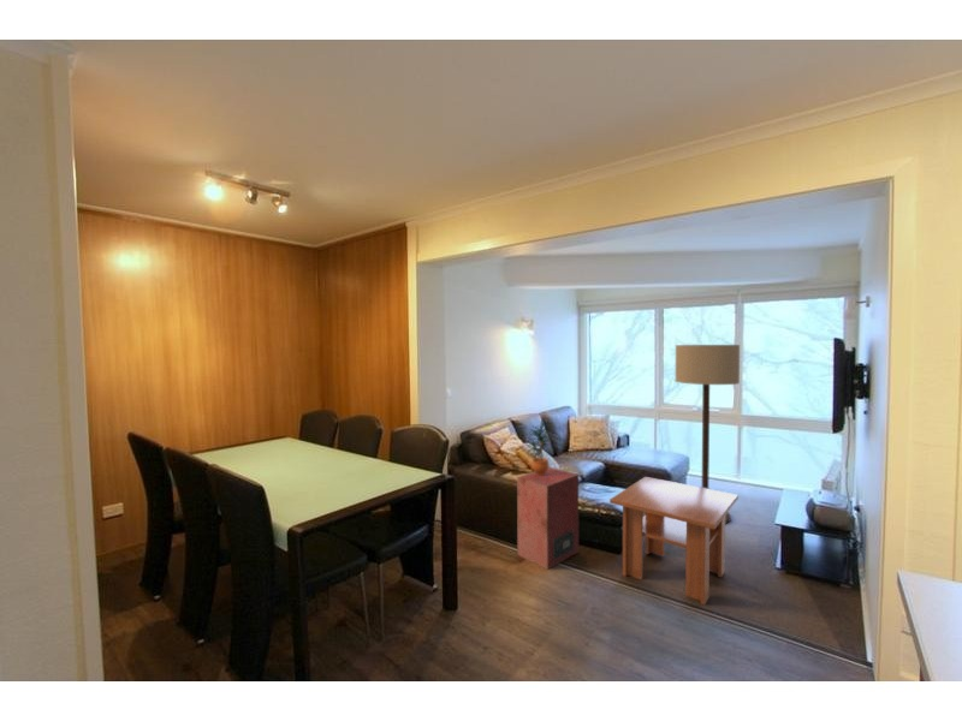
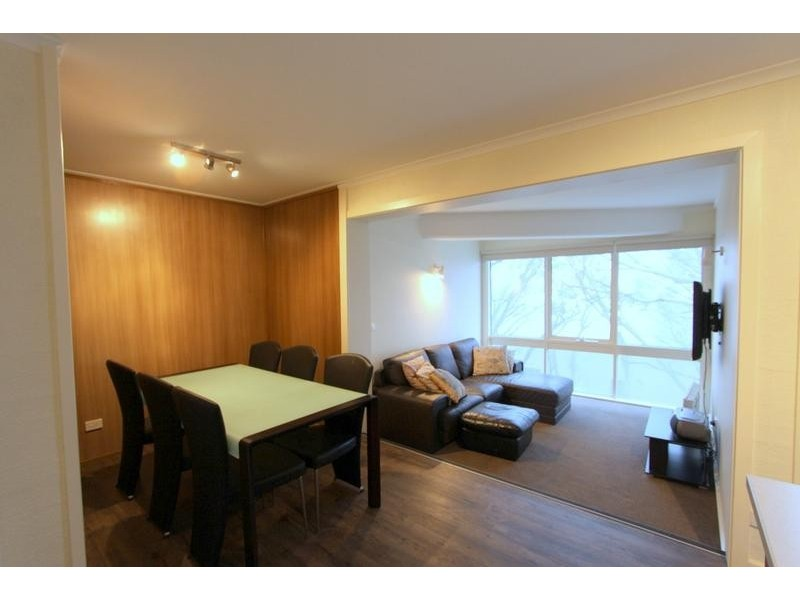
- floor lamp [675,344,741,525]
- coffee table [608,476,740,606]
- speaker [516,466,580,571]
- potted plant [525,416,557,475]
